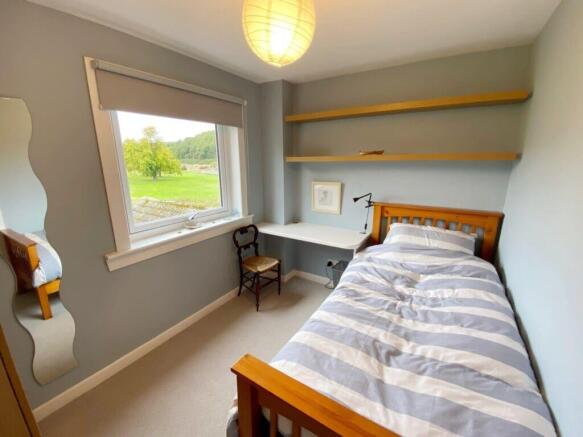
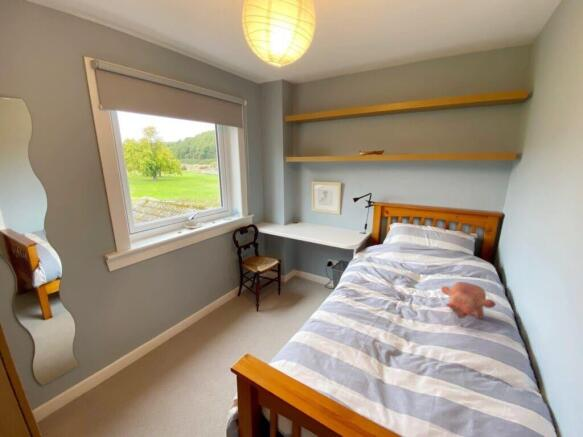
+ teddy bear [440,281,497,320]
